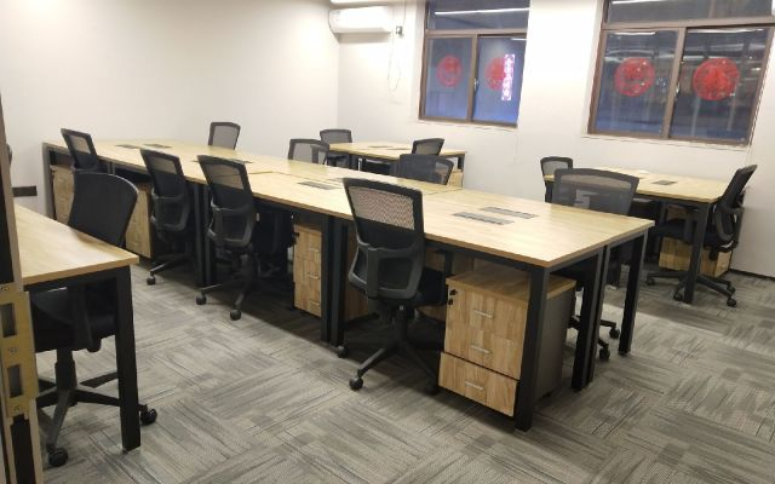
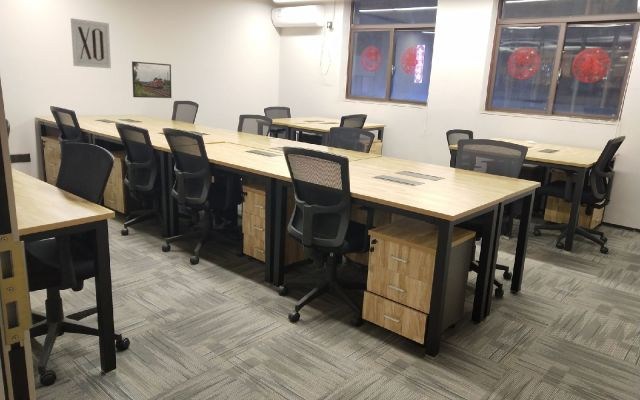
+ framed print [131,60,172,99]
+ wall art [70,17,112,69]
